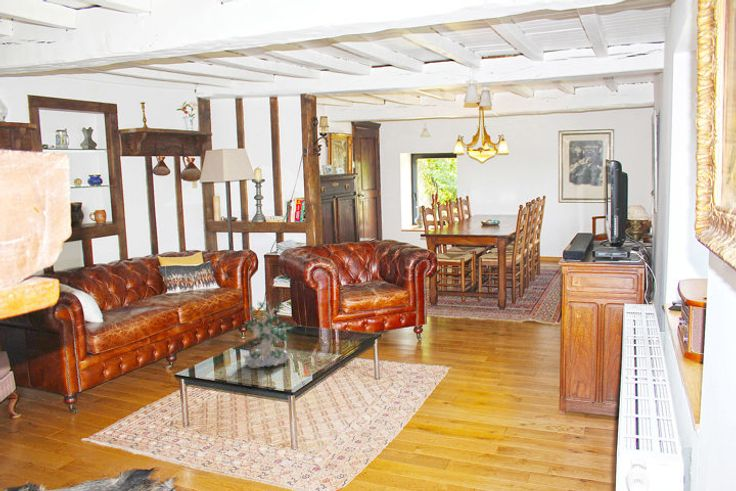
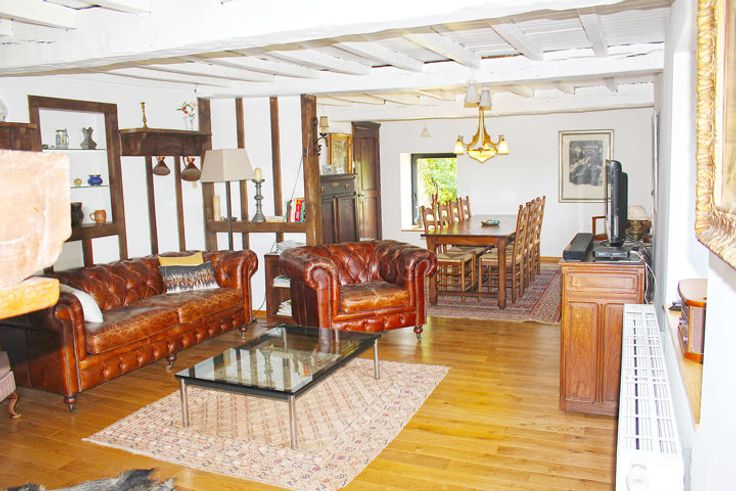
- plant [243,301,296,370]
